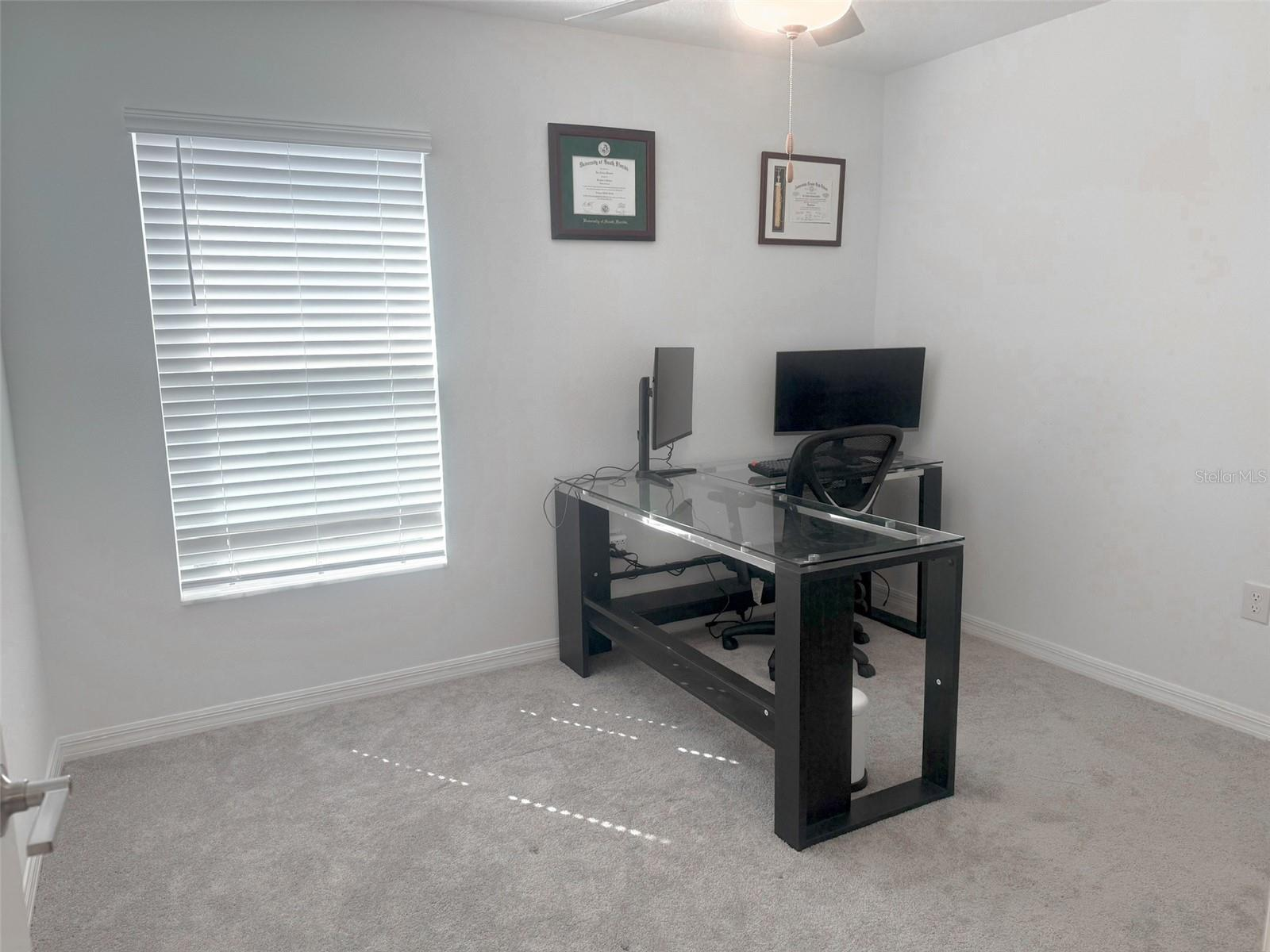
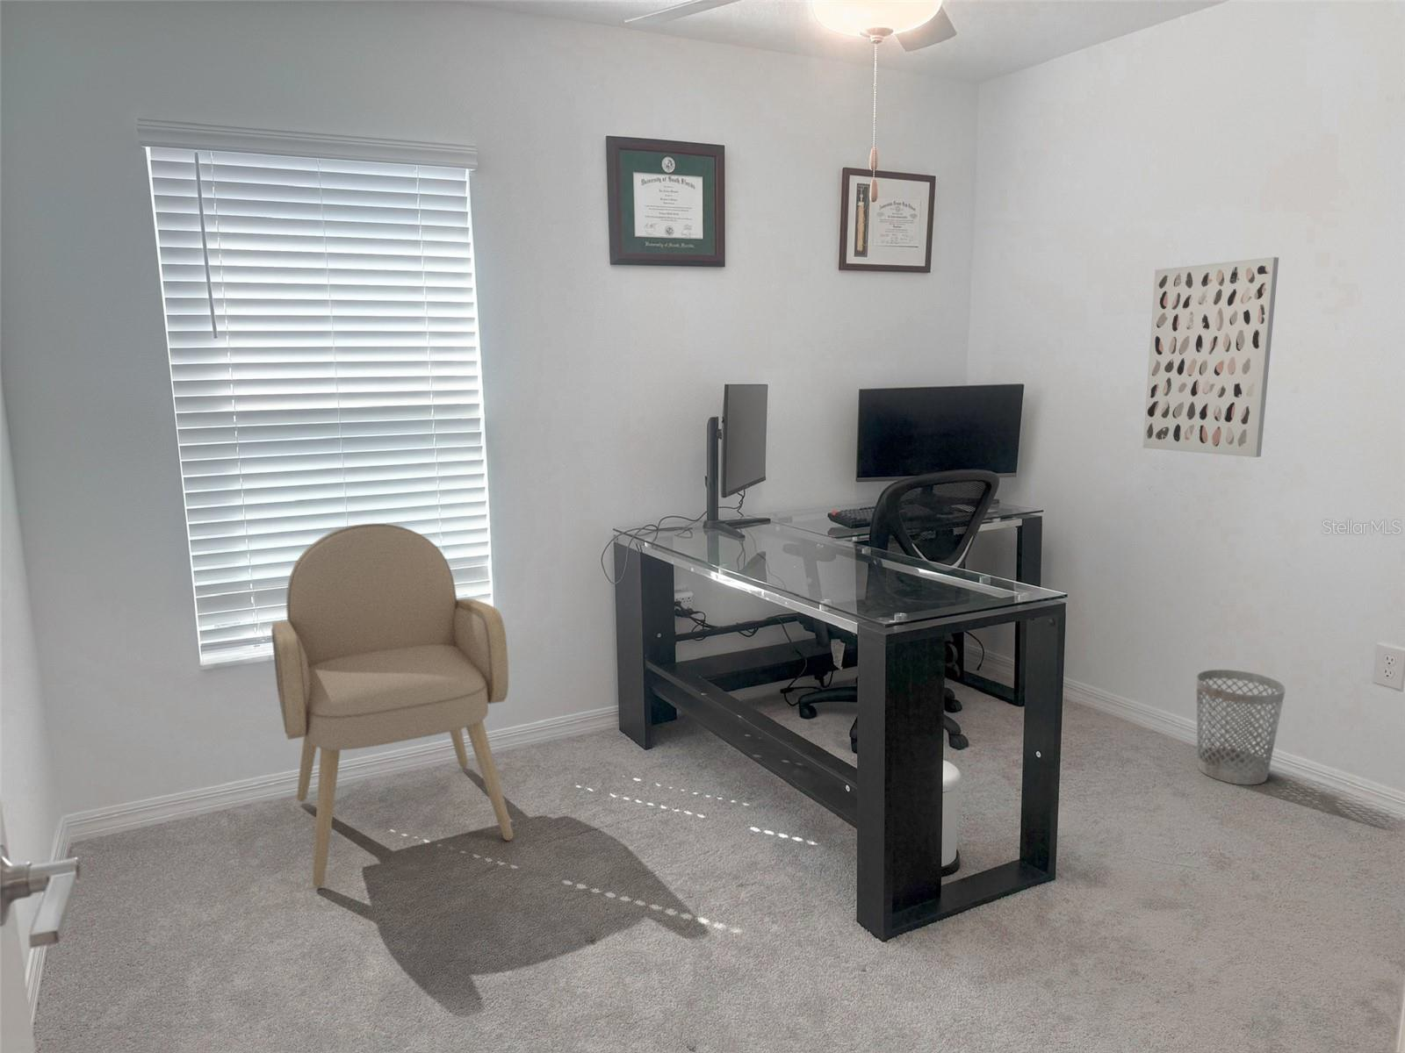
+ wastebasket [1195,669,1287,785]
+ armchair [270,523,513,889]
+ wall art [1143,257,1279,458]
